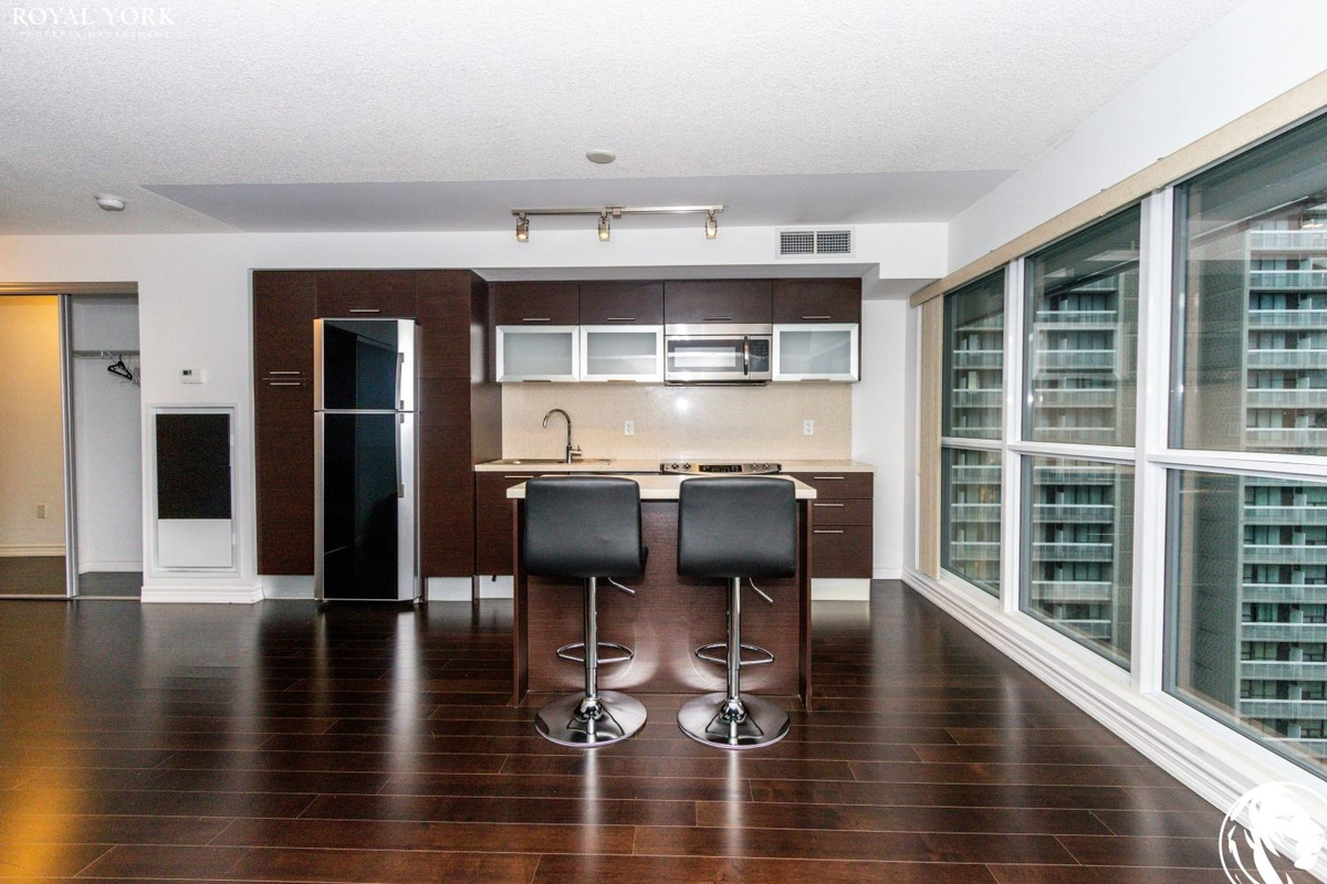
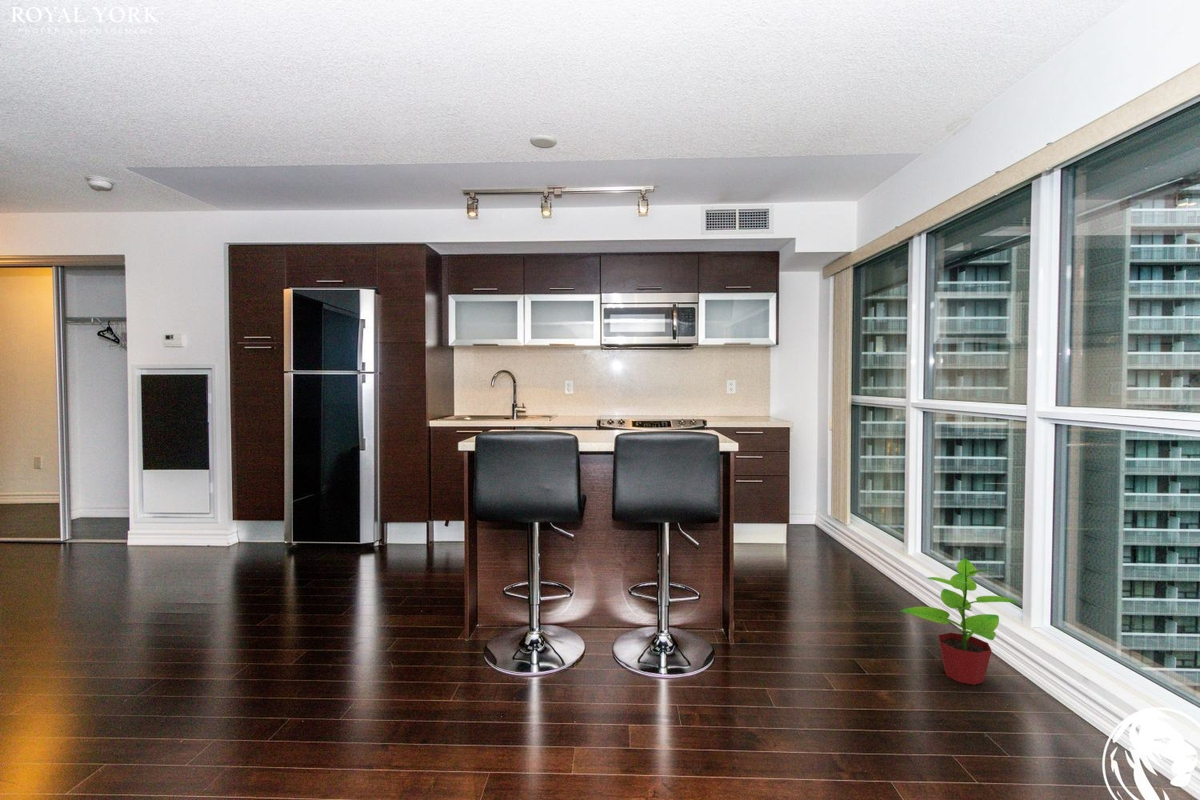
+ potted plant [900,557,1019,686]
